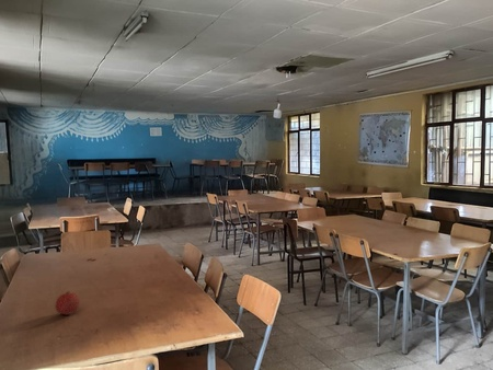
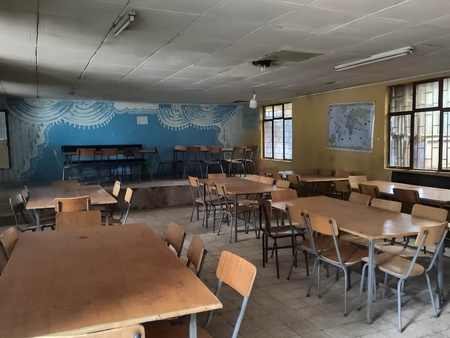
- fruit [54,290,81,315]
